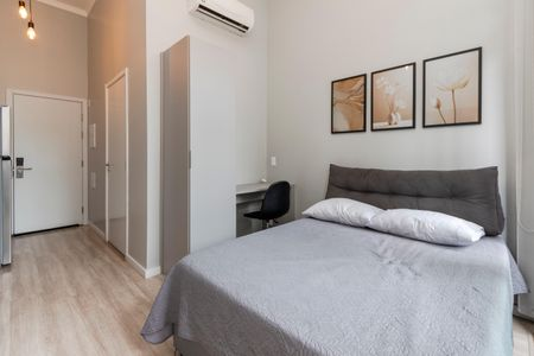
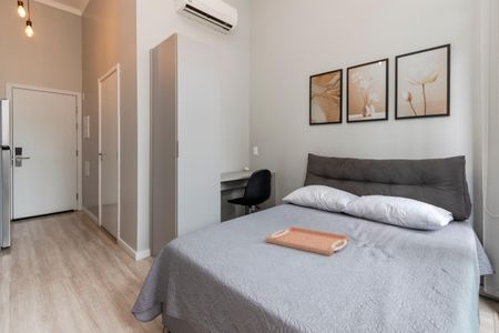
+ serving tray [265,225,350,256]
